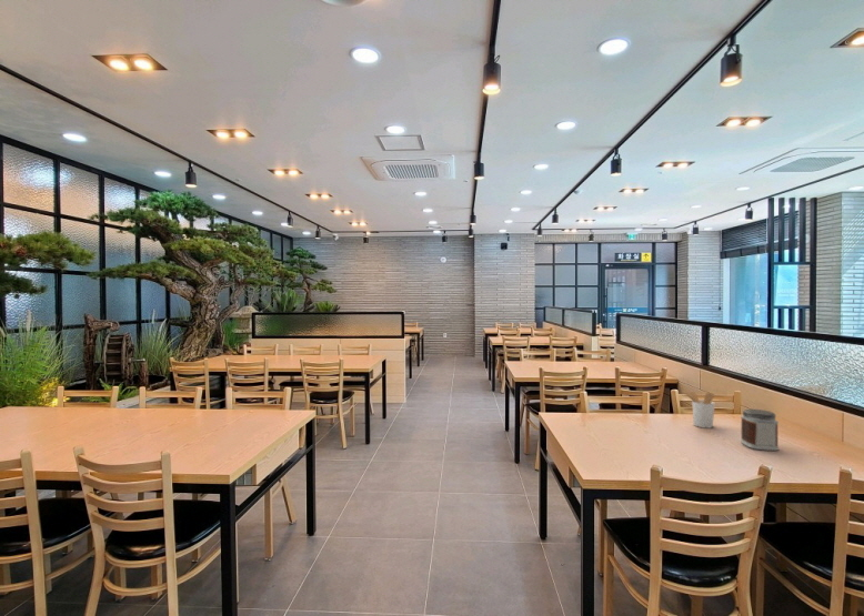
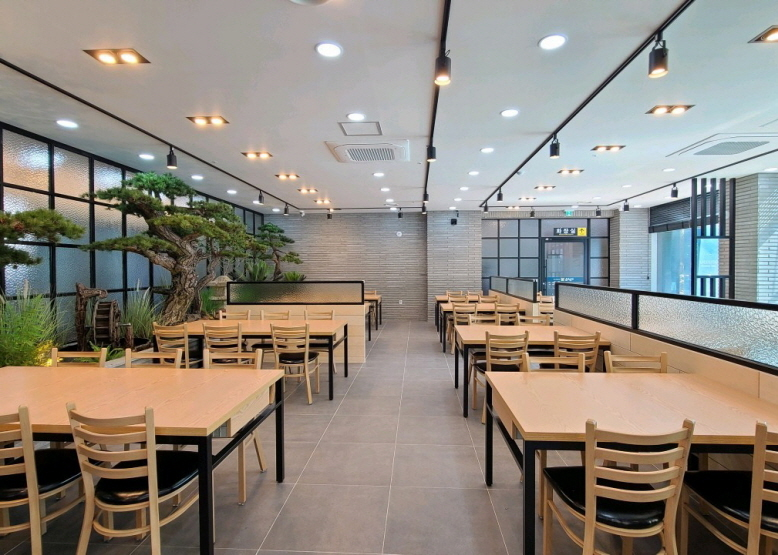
- utensil holder [683,391,716,430]
- jar [740,408,780,452]
